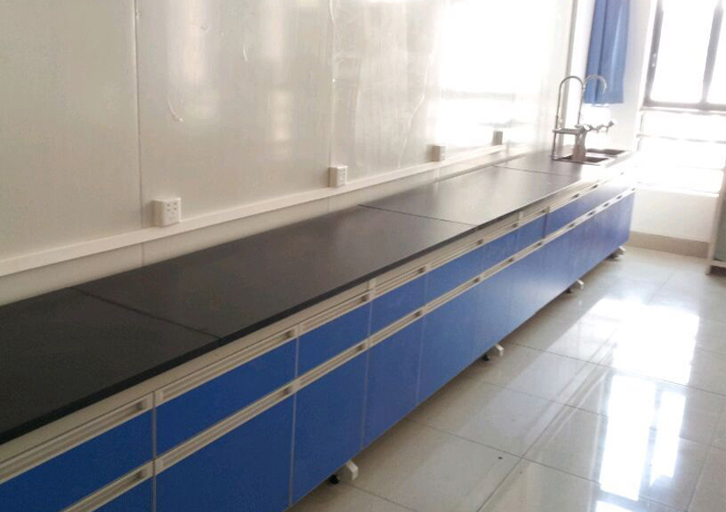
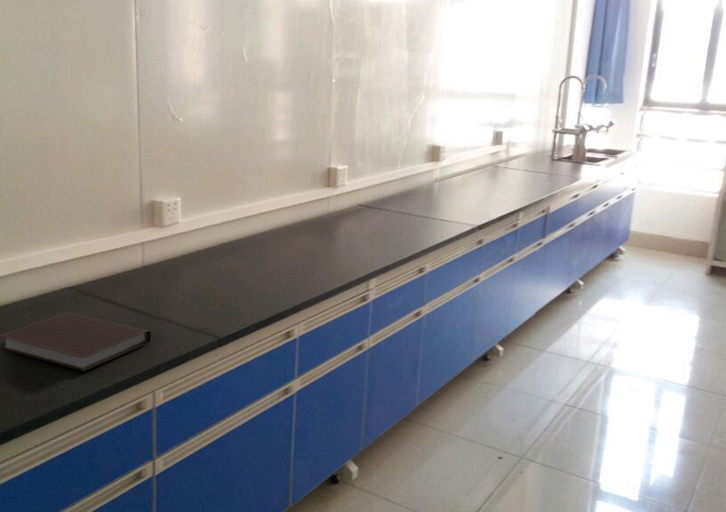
+ notebook [0,311,152,372]
